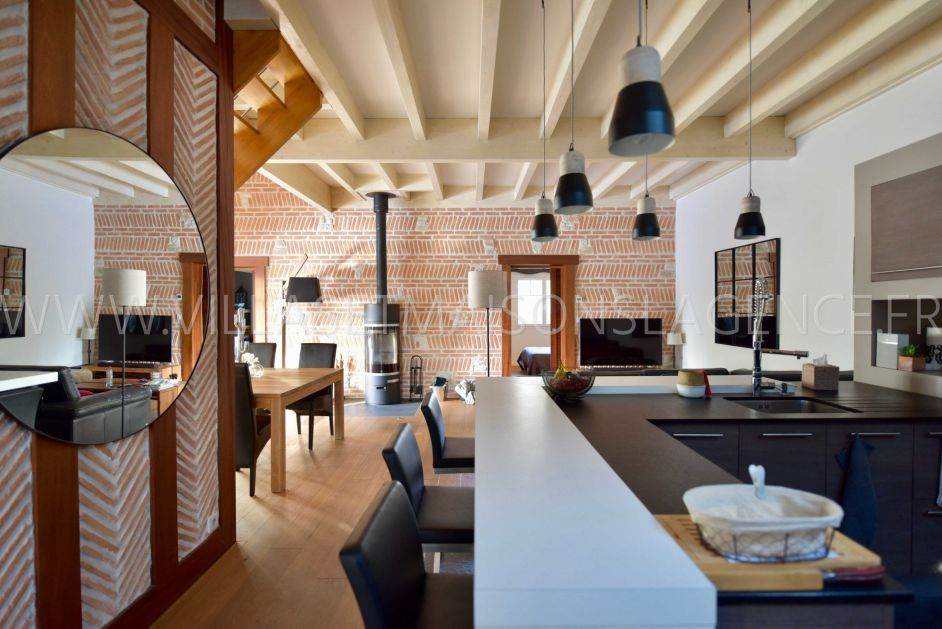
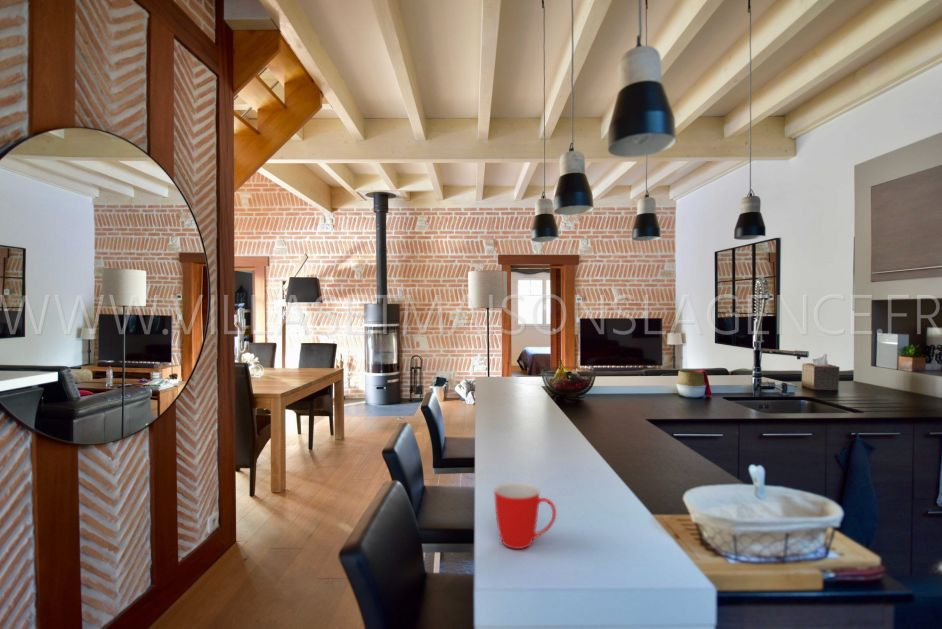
+ mug [493,482,557,550]
